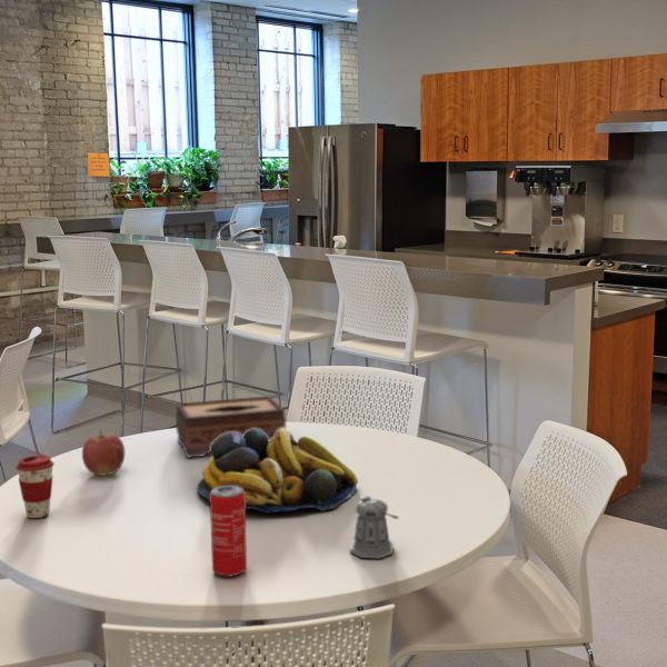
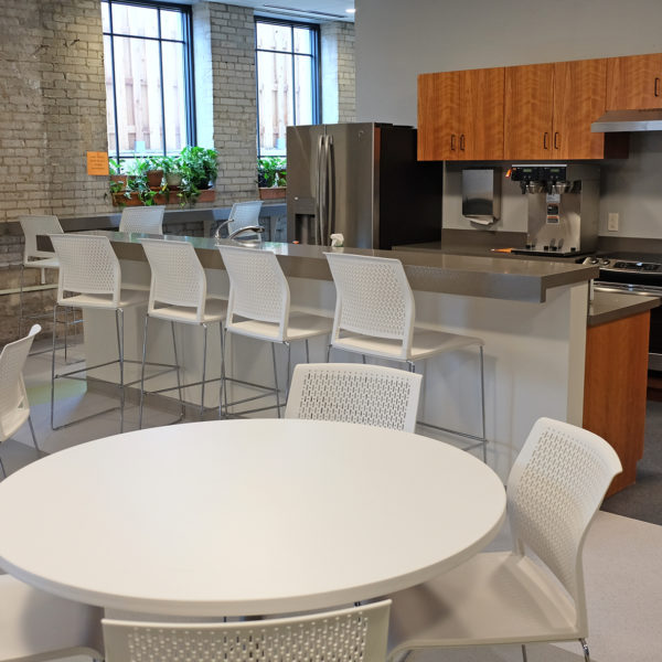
- tissue box [175,395,287,459]
- beverage can [209,486,248,577]
- coffee cup [14,455,56,519]
- pepper shaker [349,495,399,559]
- fruit bowl [196,427,359,514]
- apple [81,429,126,477]
